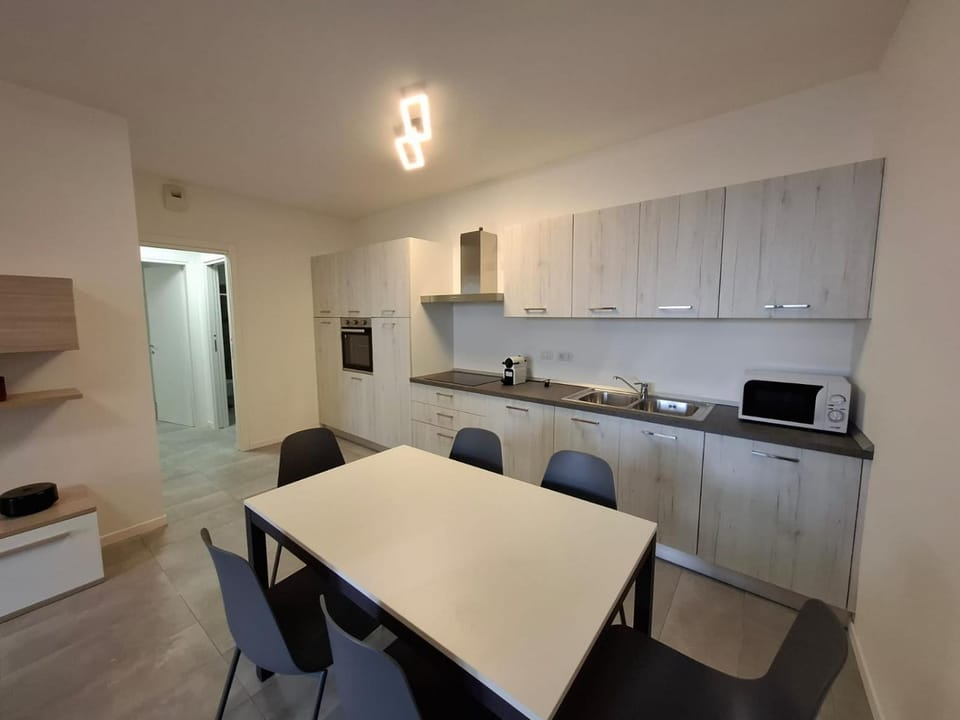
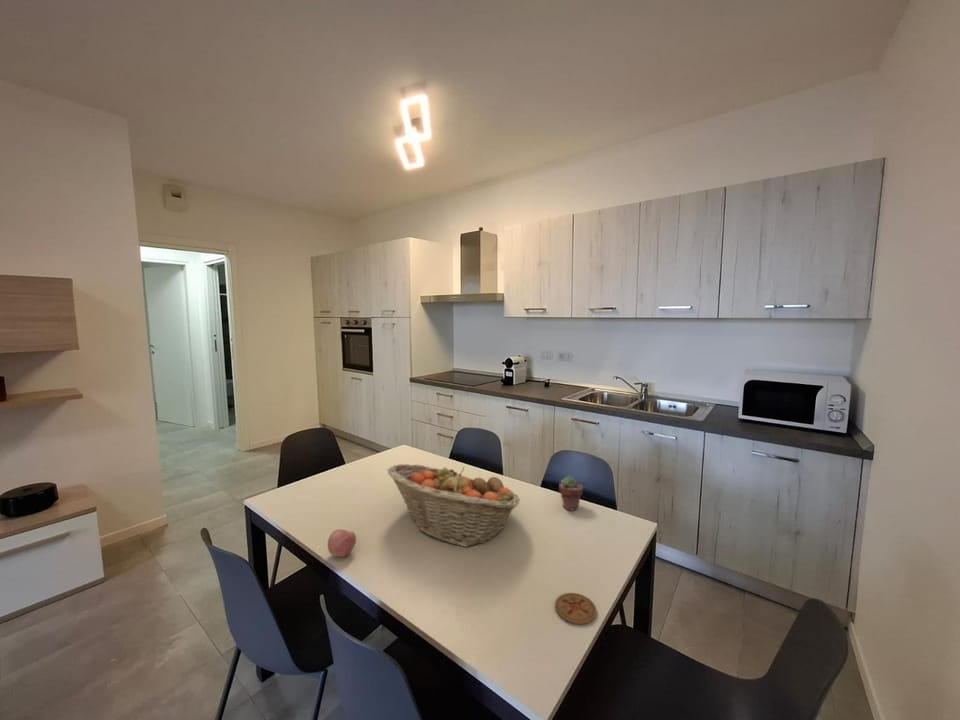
+ fruit basket [386,463,521,547]
+ coaster [554,592,598,625]
+ apple [327,528,357,558]
+ potted succulent [558,475,584,512]
